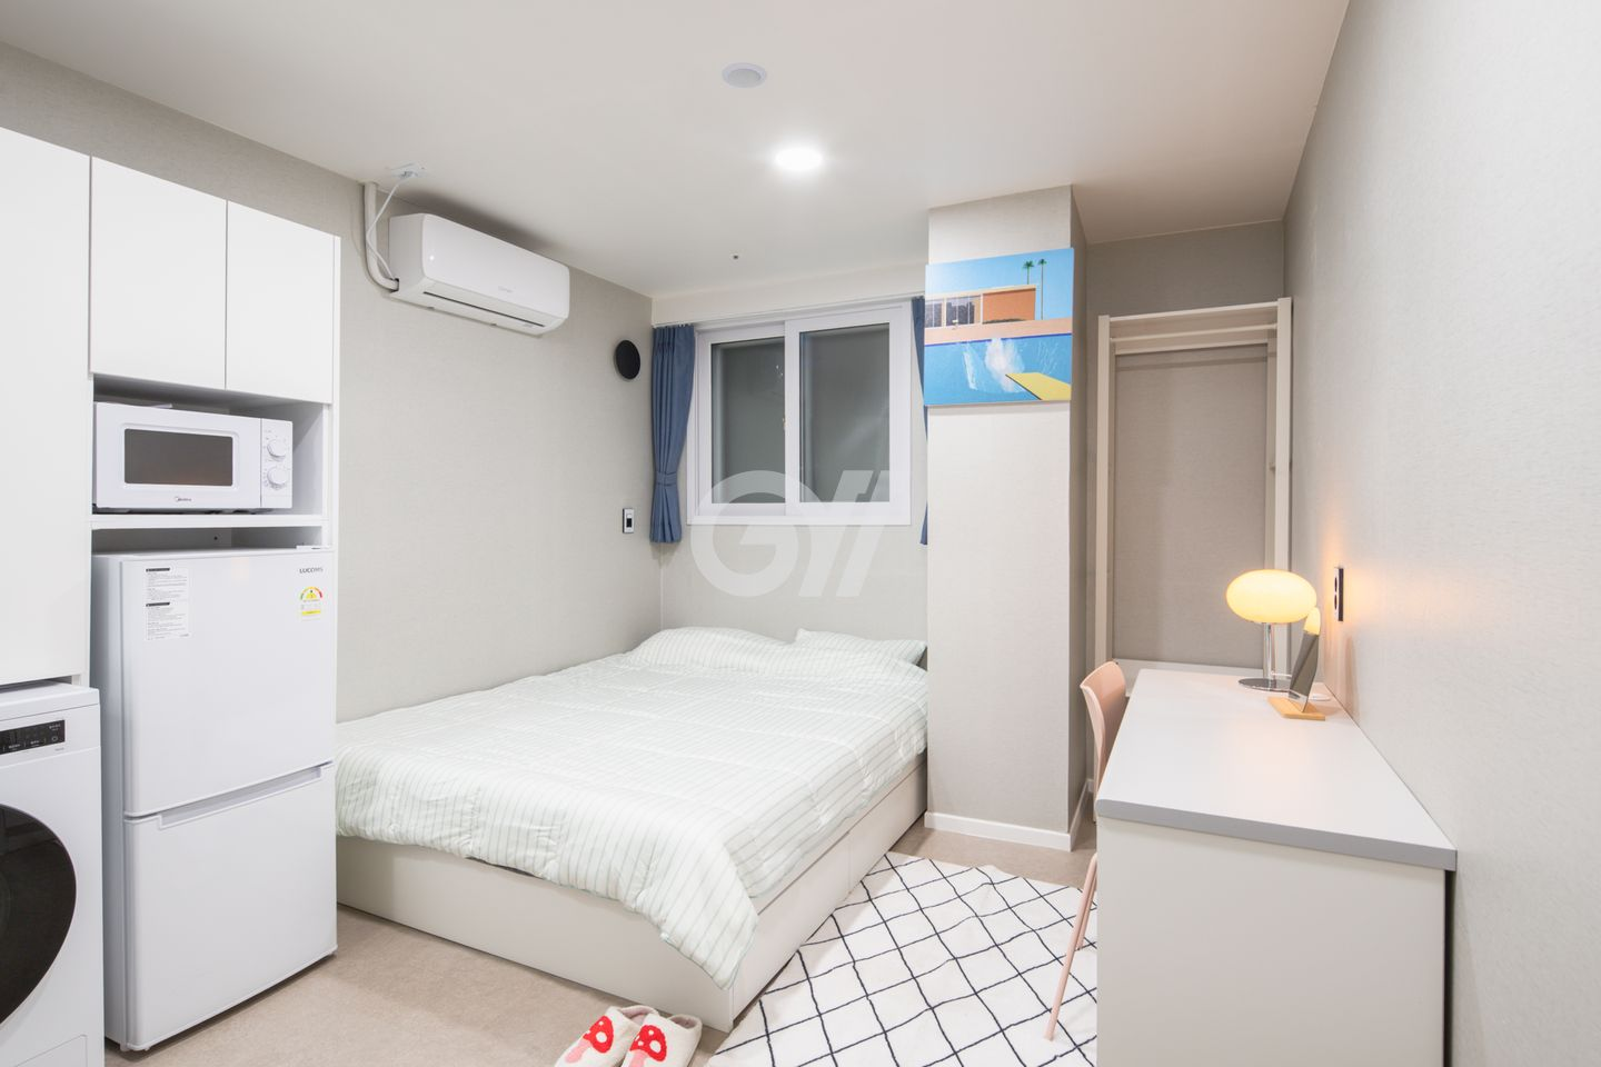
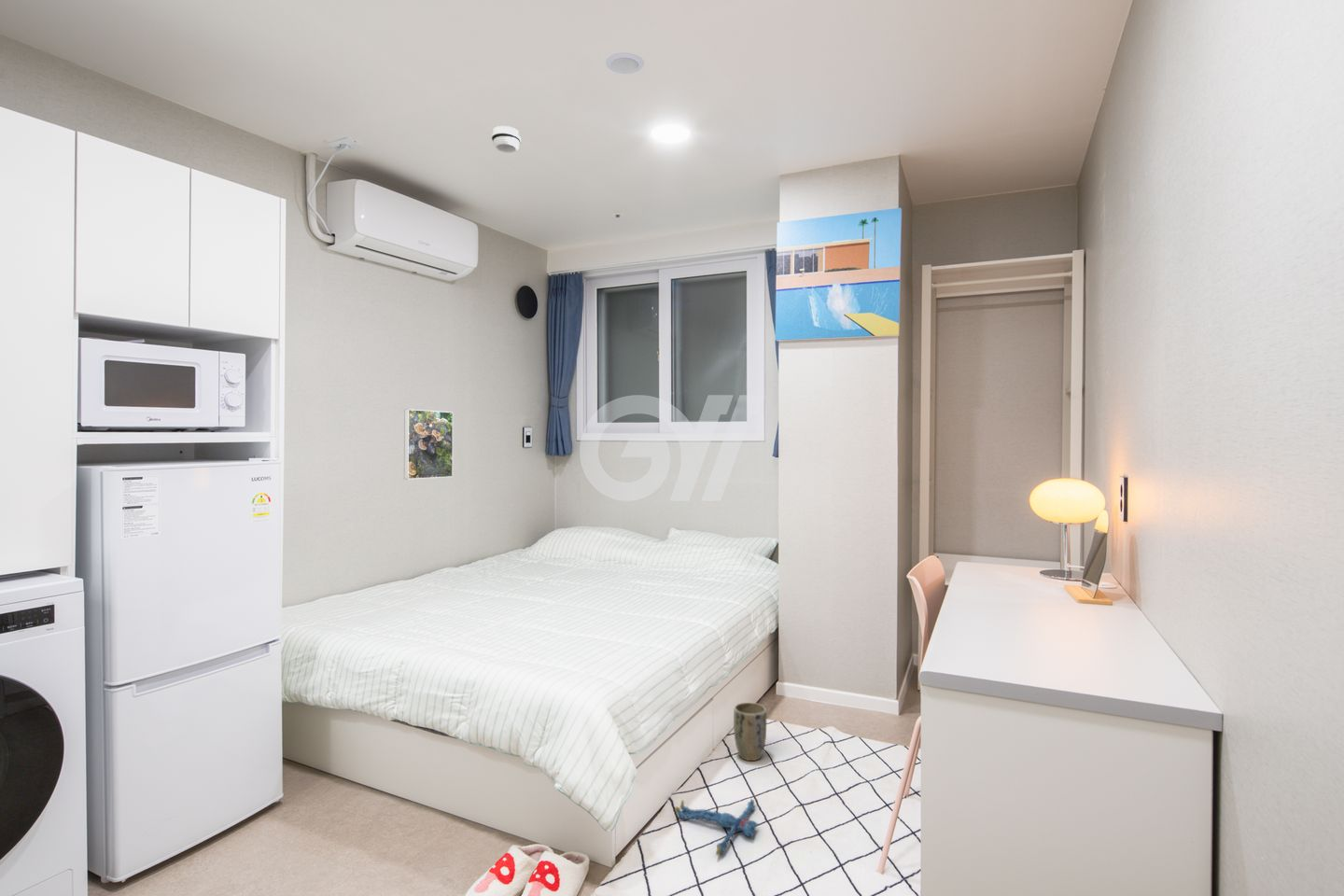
+ smoke detector [491,125,522,154]
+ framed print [403,408,454,481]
+ plush toy [674,798,760,856]
+ plant pot [733,702,767,762]
